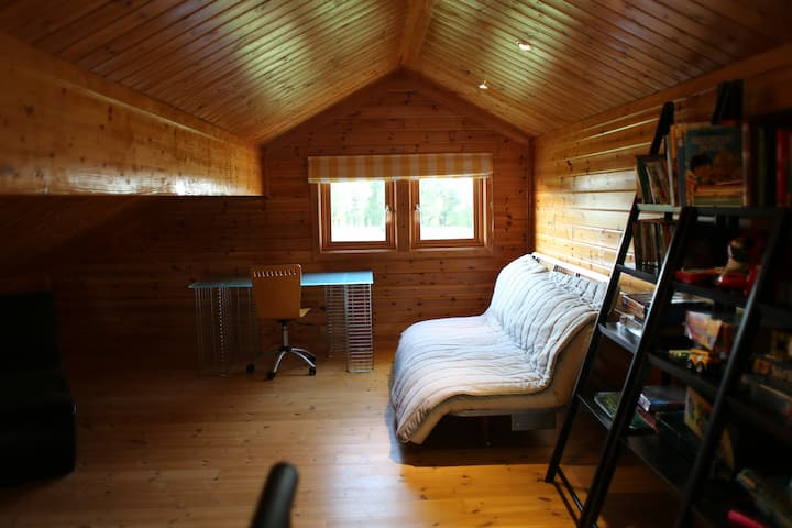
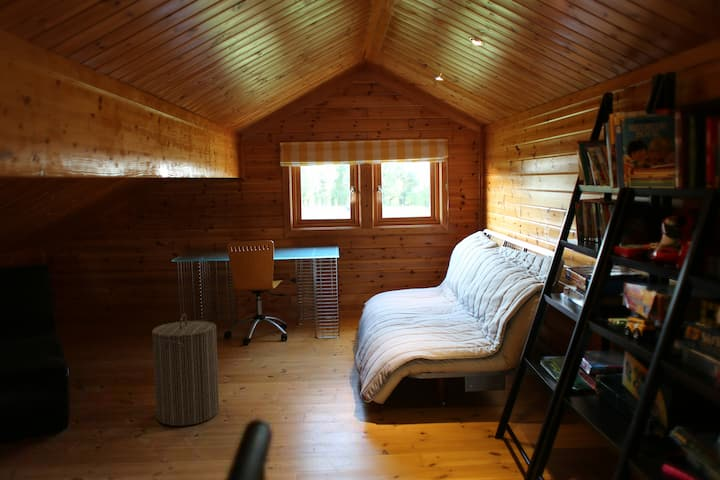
+ laundry hamper [151,313,220,427]
